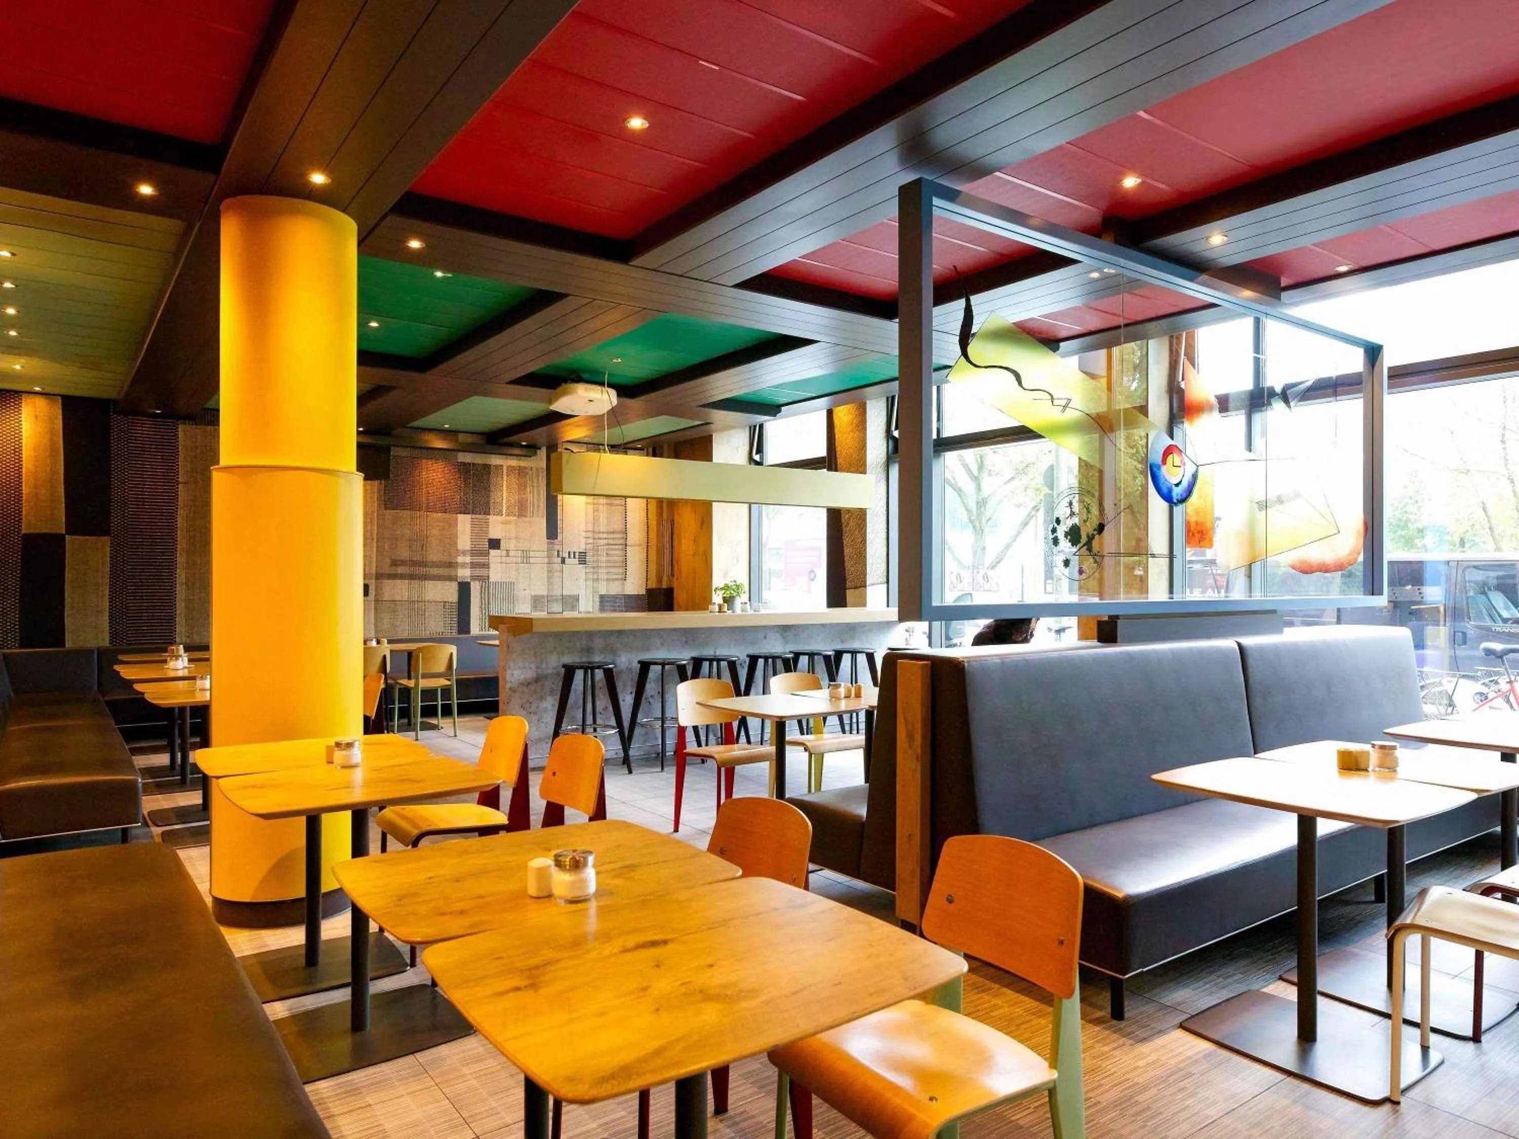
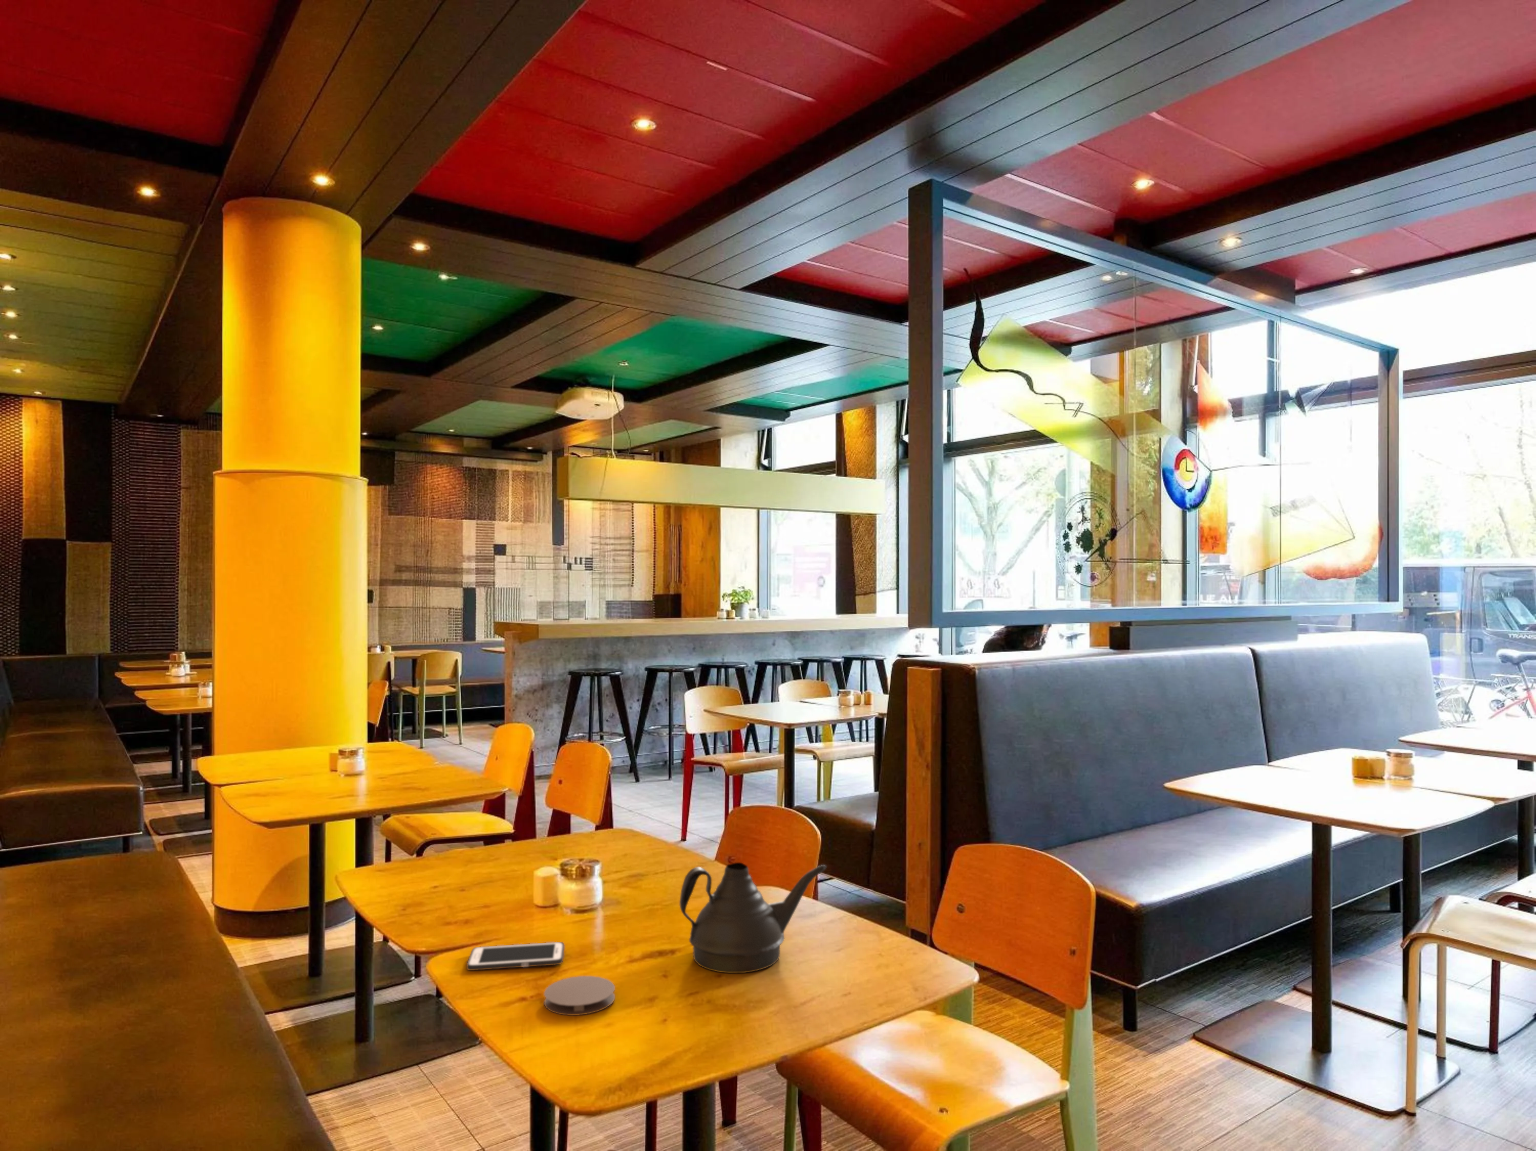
+ cell phone [467,942,565,971]
+ teapot [679,862,827,973]
+ coaster [544,976,616,1016]
